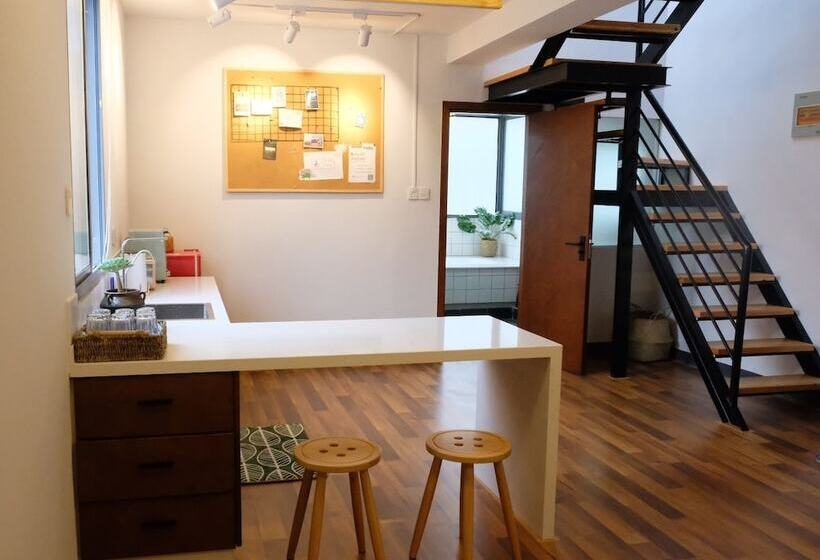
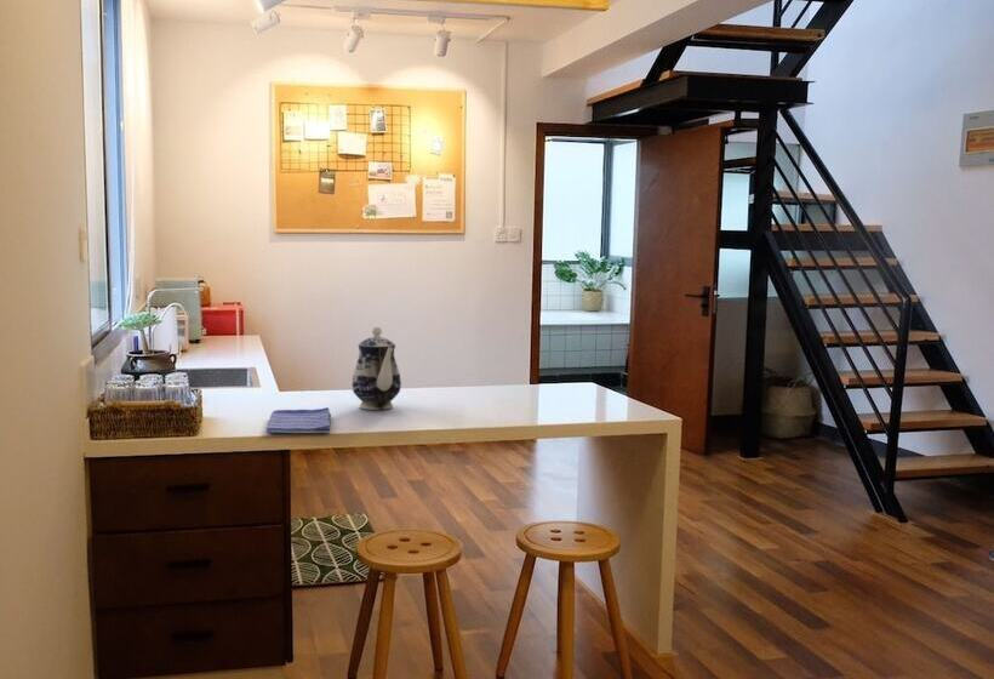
+ dish towel [265,406,332,434]
+ teapot [350,326,402,411]
